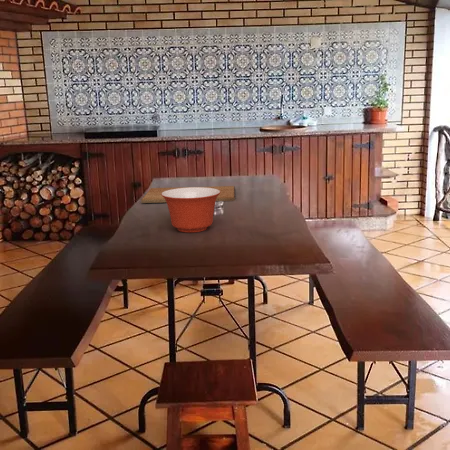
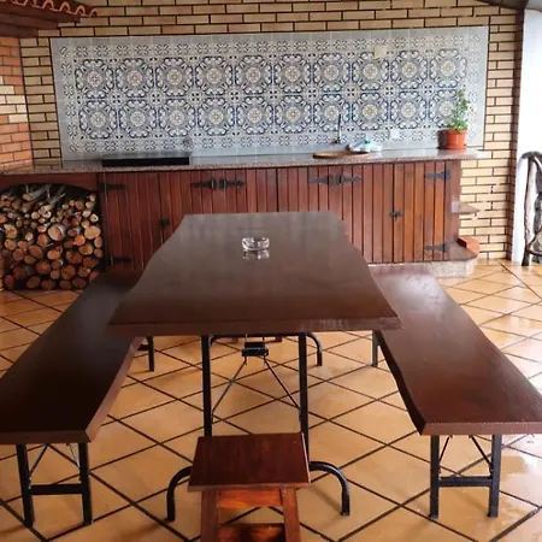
- mixing bowl [161,186,220,233]
- cutting board [140,185,236,204]
